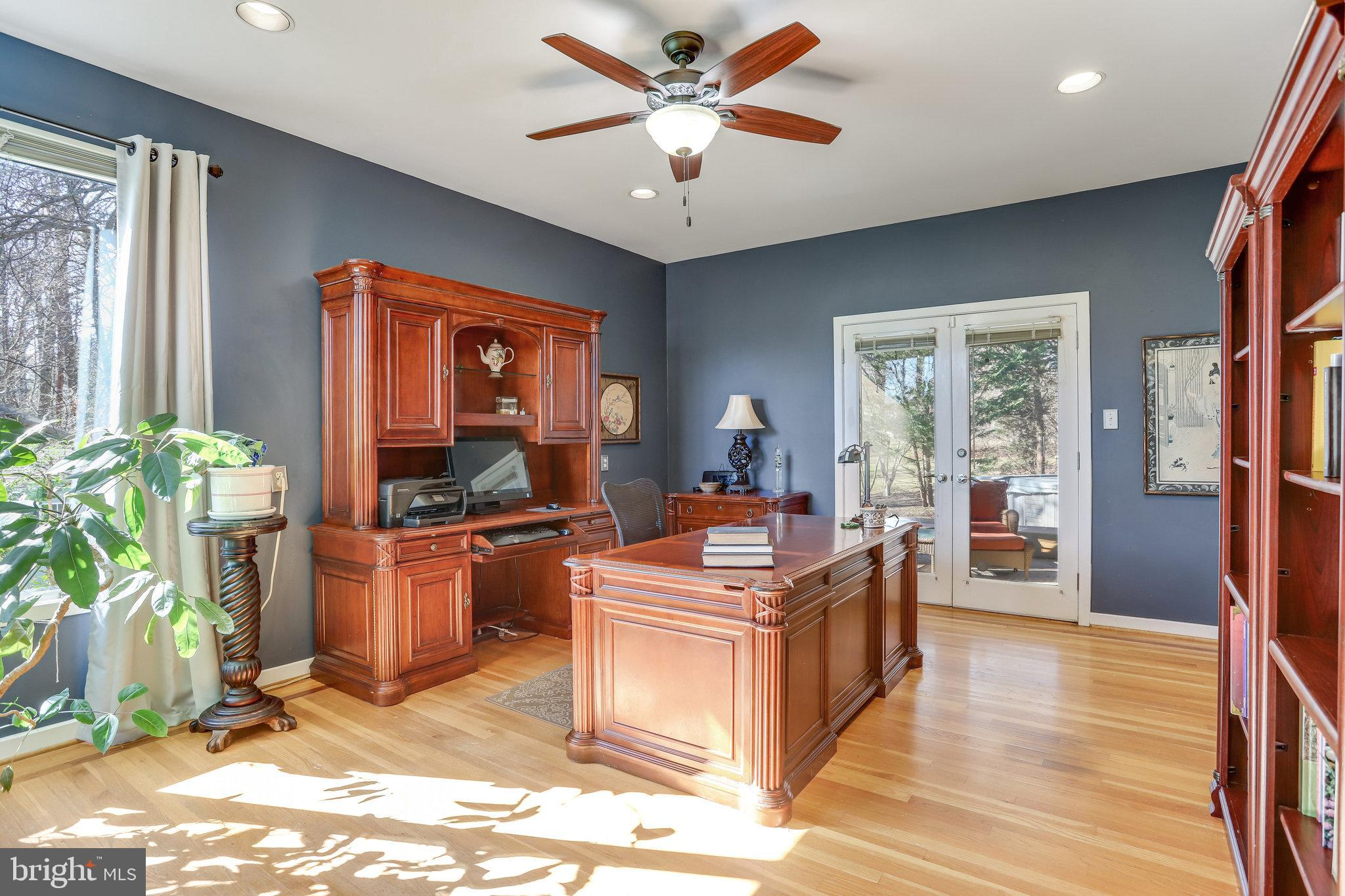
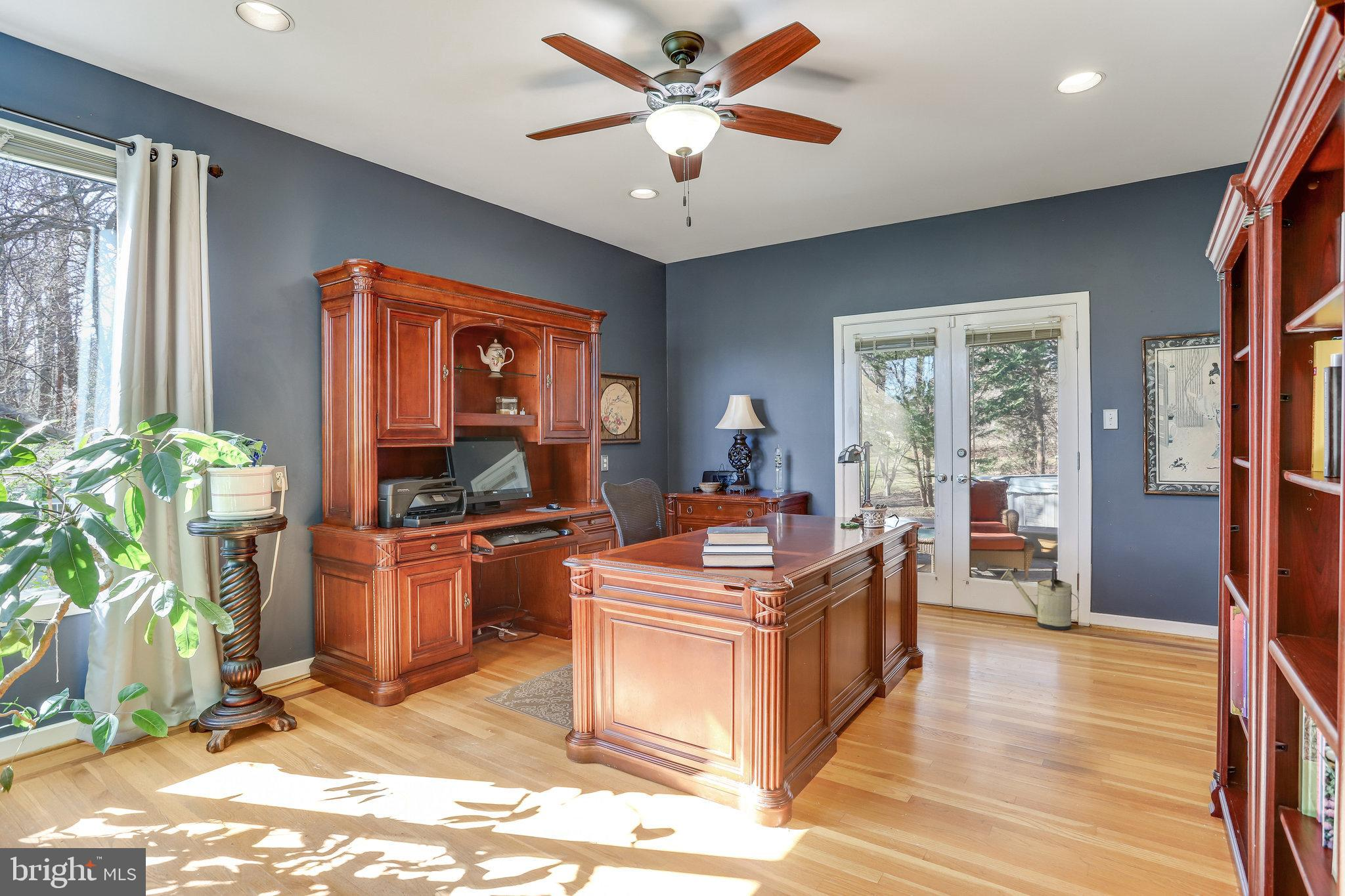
+ watering can [1000,565,1080,631]
